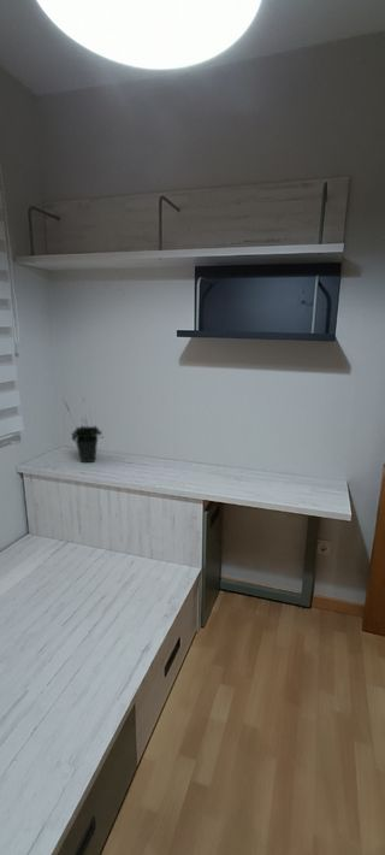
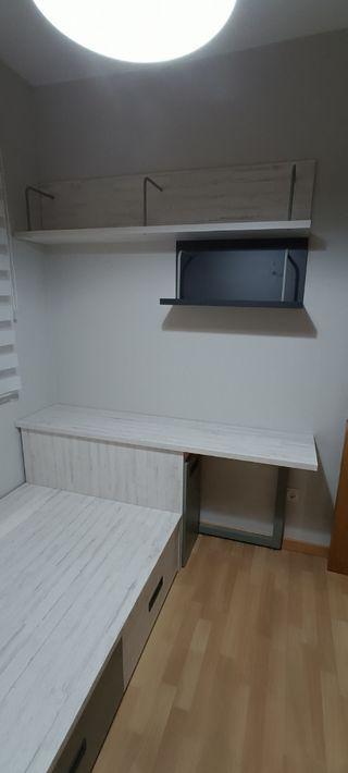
- potted plant [63,396,105,464]
